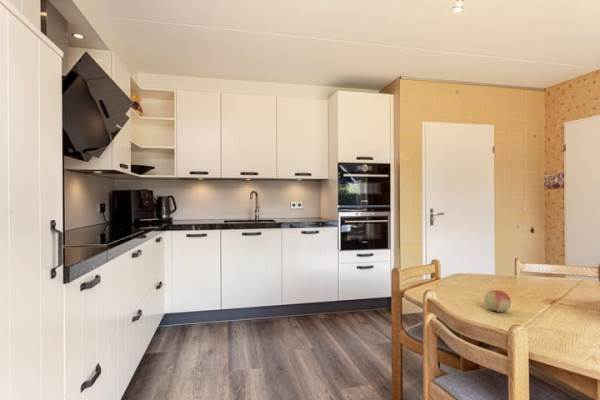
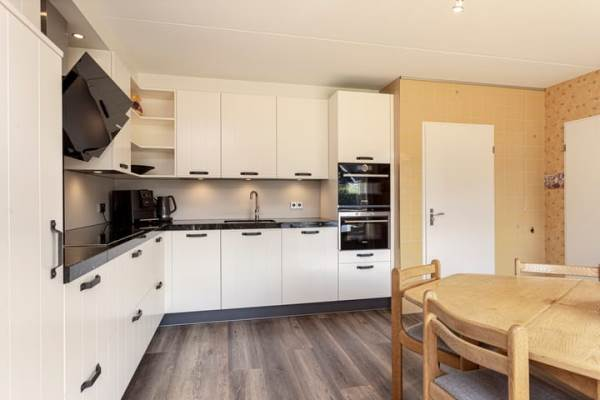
- fruit [483,289,512,313]
